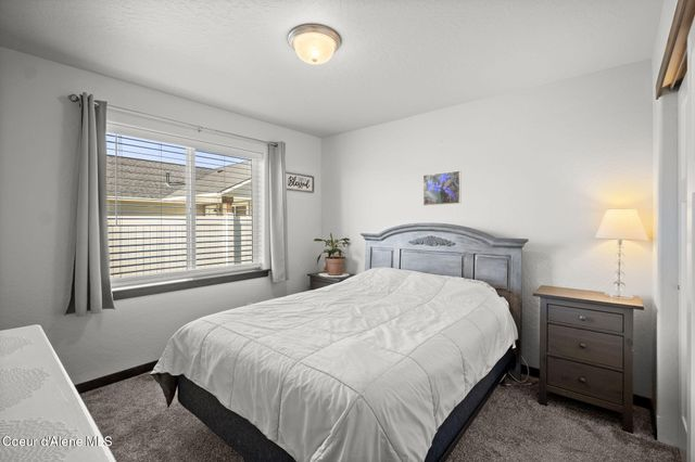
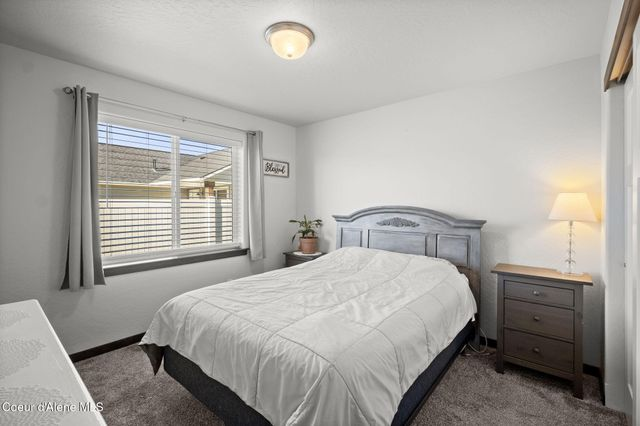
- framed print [422,169,463,207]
